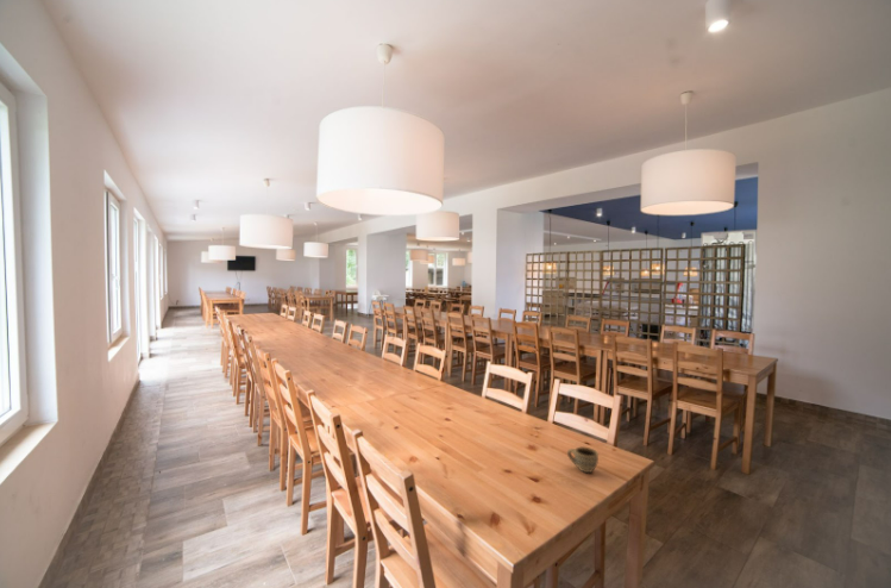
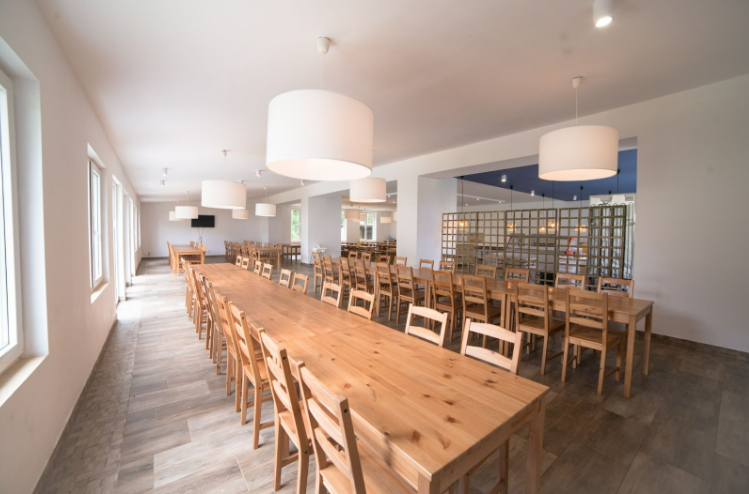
- cup [566,445,600,474]
